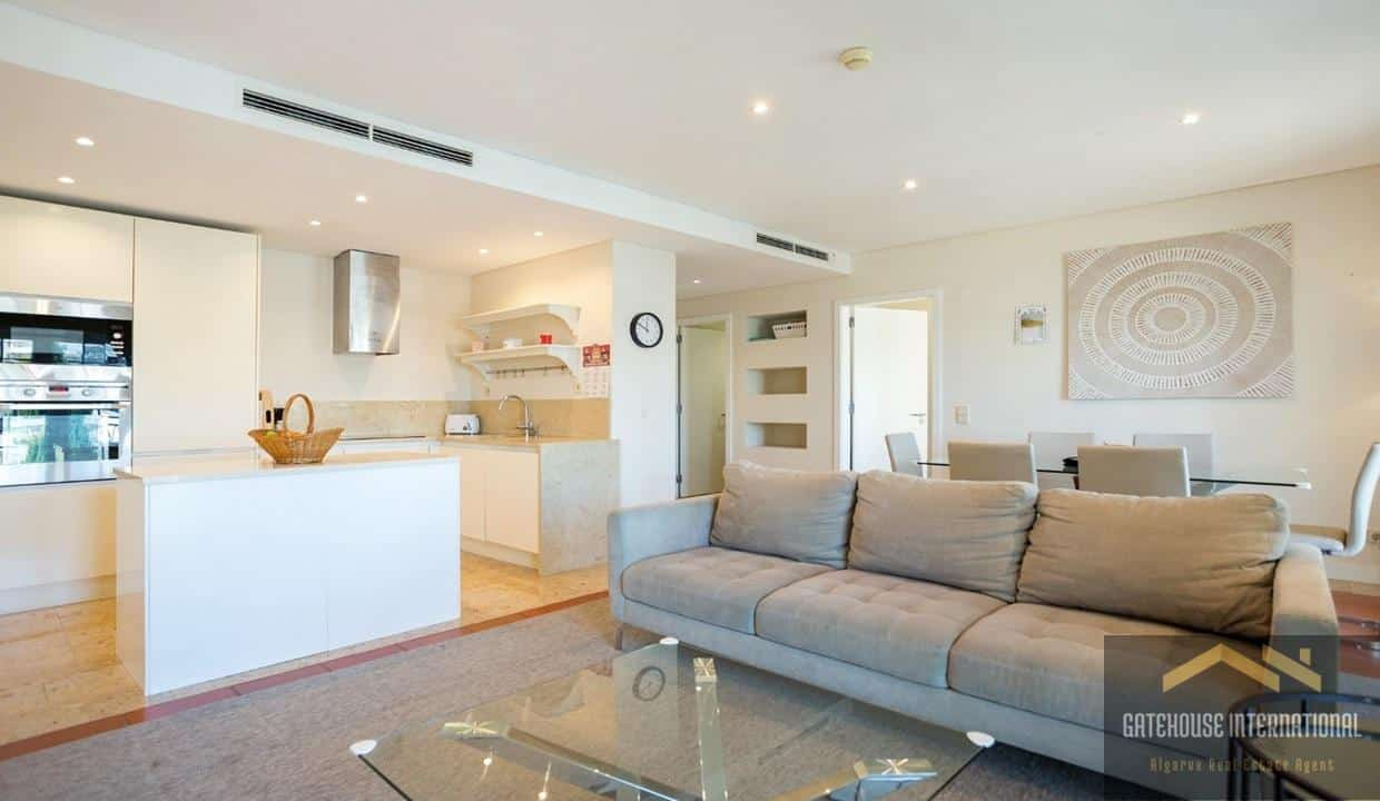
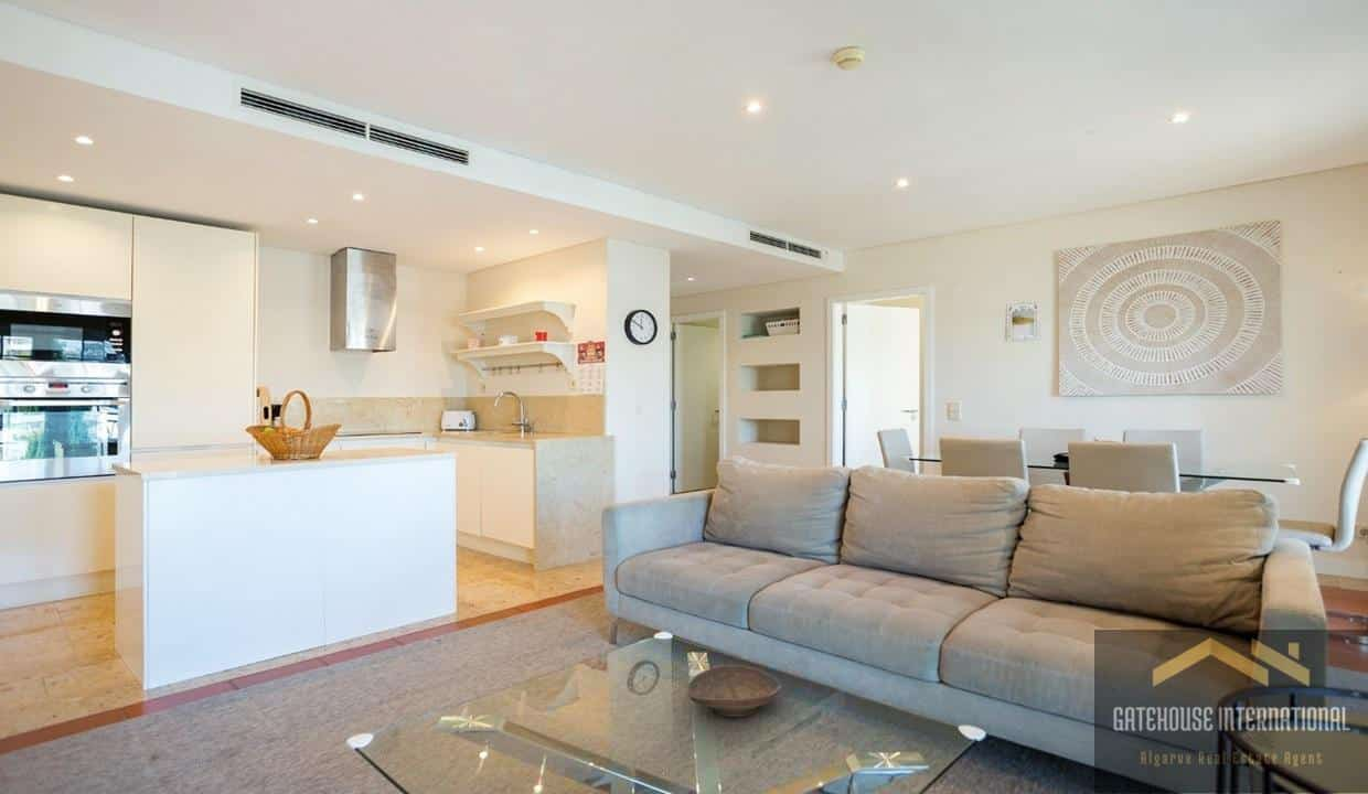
+ decorative bowl [686,664,782,718]
